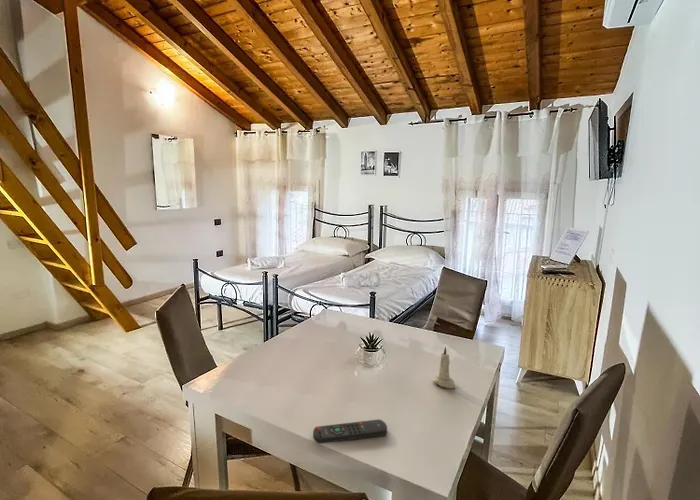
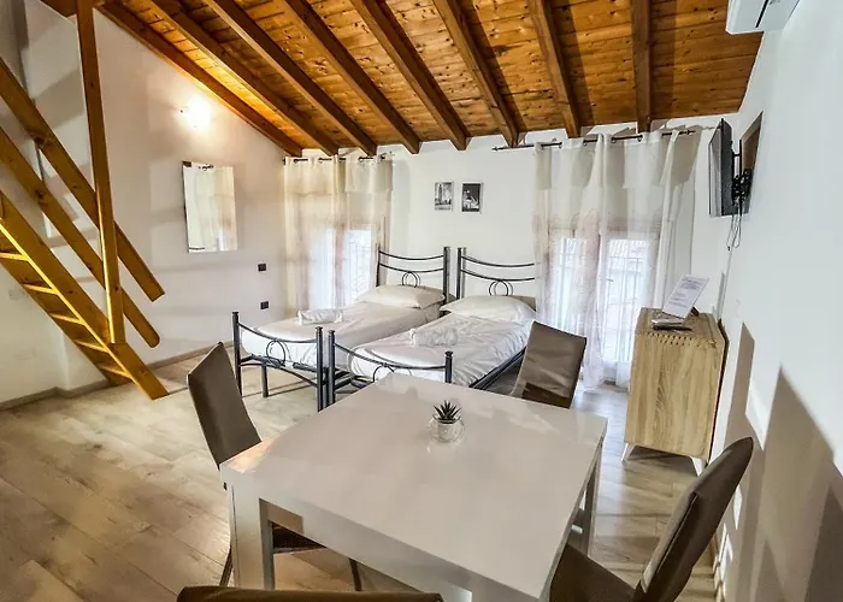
- remote control [312,418,388,445]
- candle [432,345,456,389]
